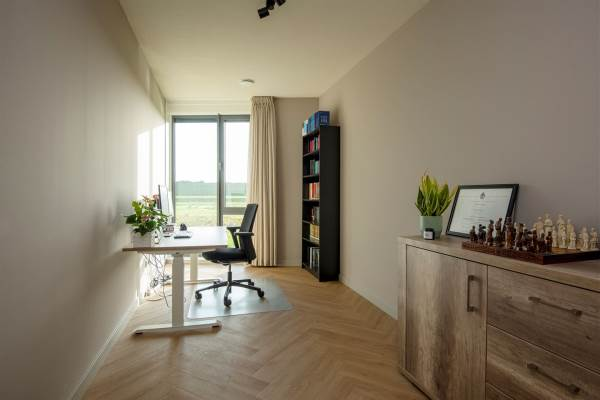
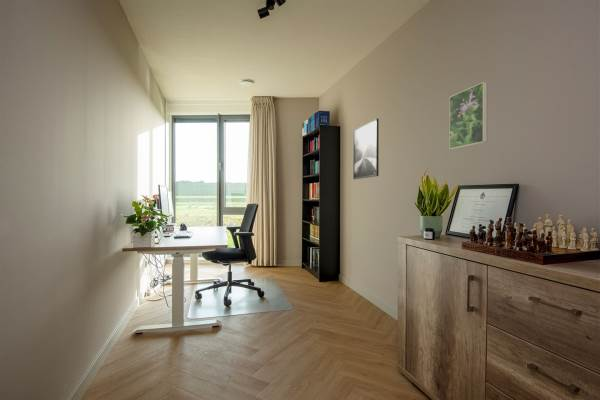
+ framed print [352,118,380,180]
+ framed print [448,81,488,150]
